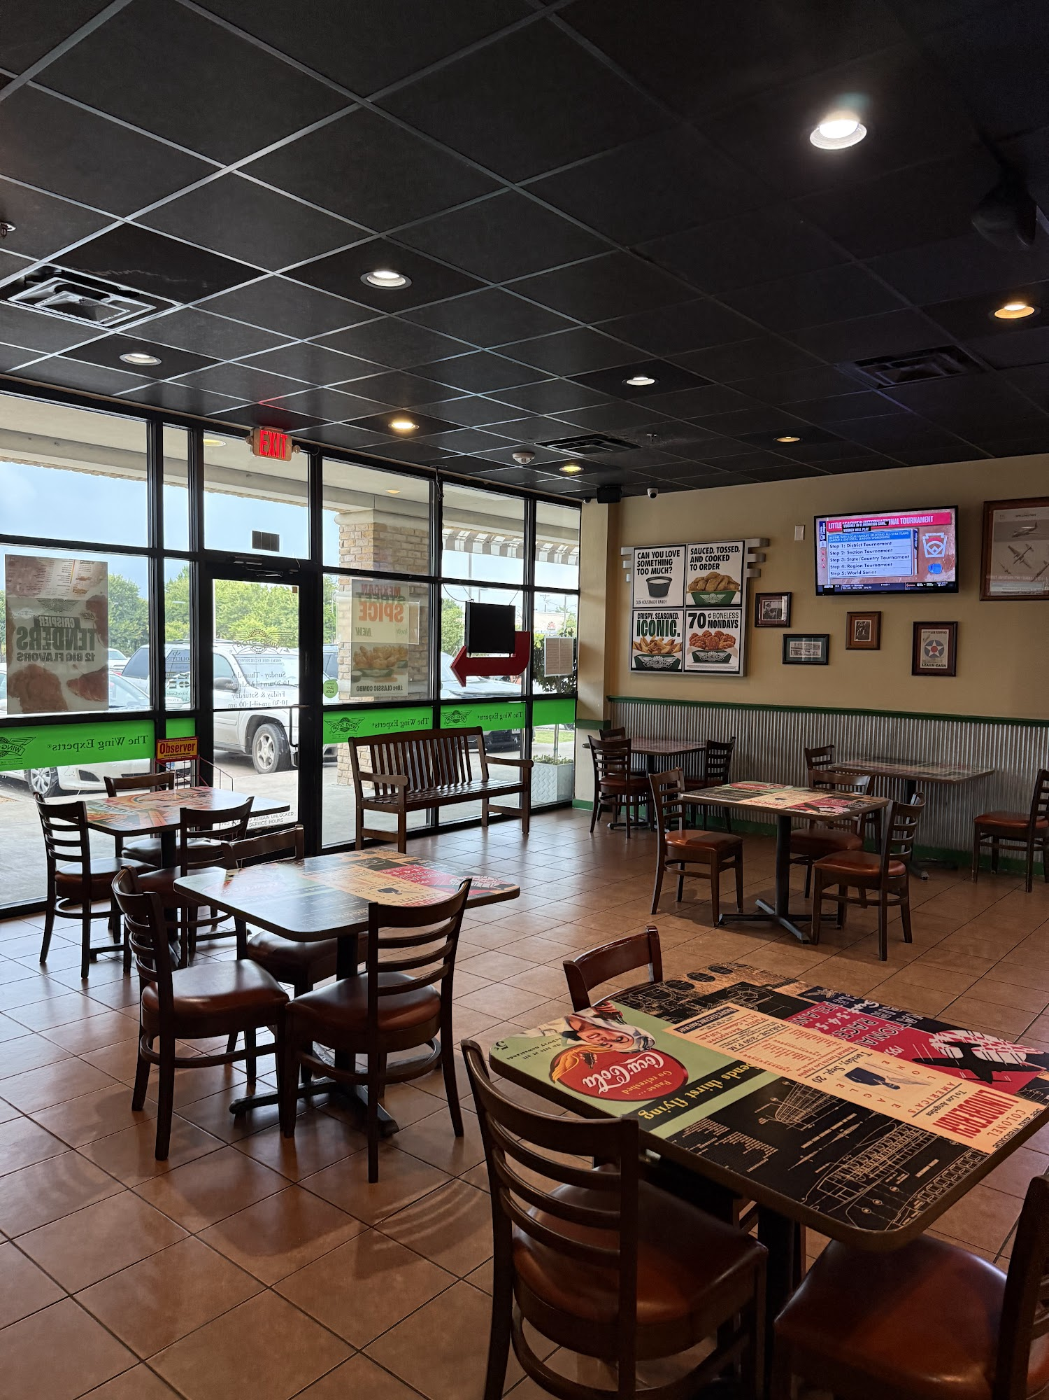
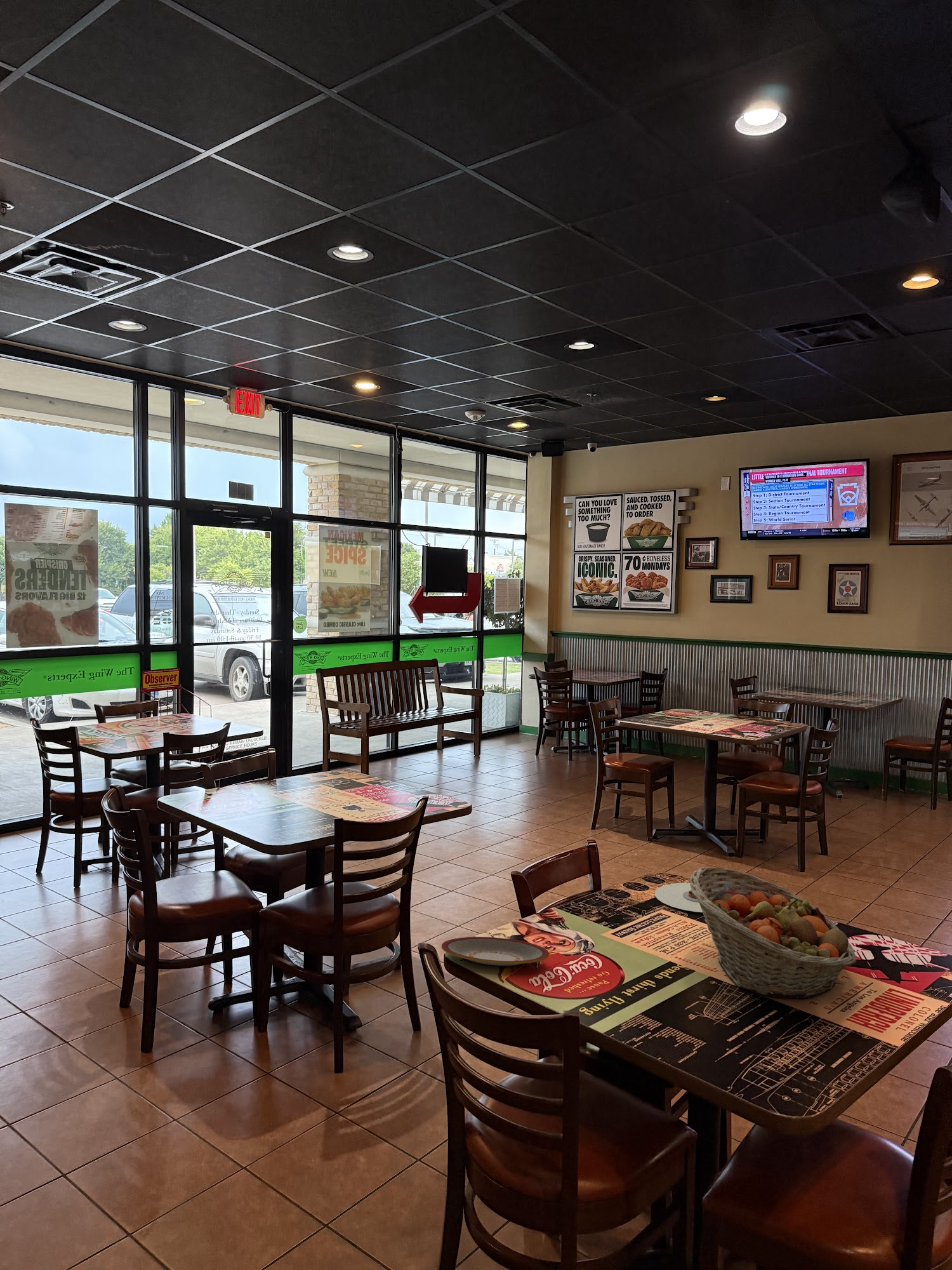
+ plate [441,936,550,966]
+ plate [654,882,703,913]
+ fruit basket [688,866,857,999]
